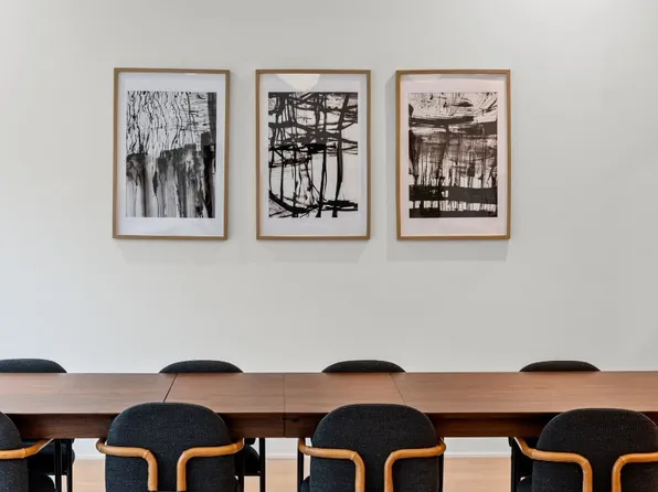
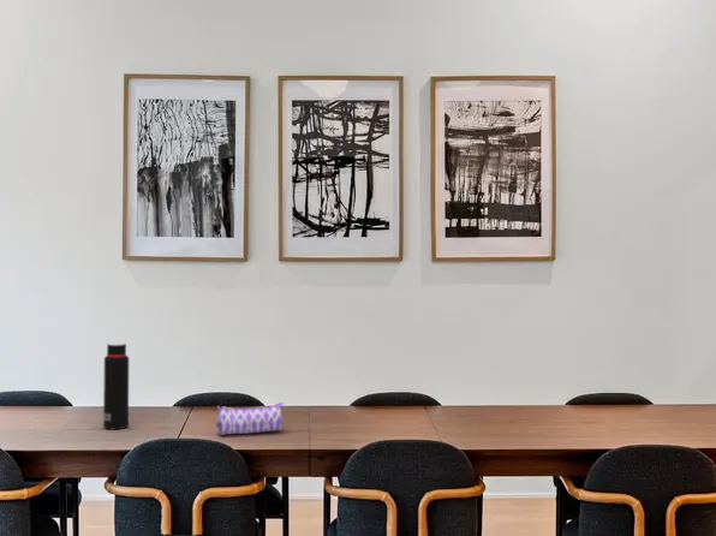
+ water bottle [102,343,130,430]
+ pencil case [215,401,285,436]
